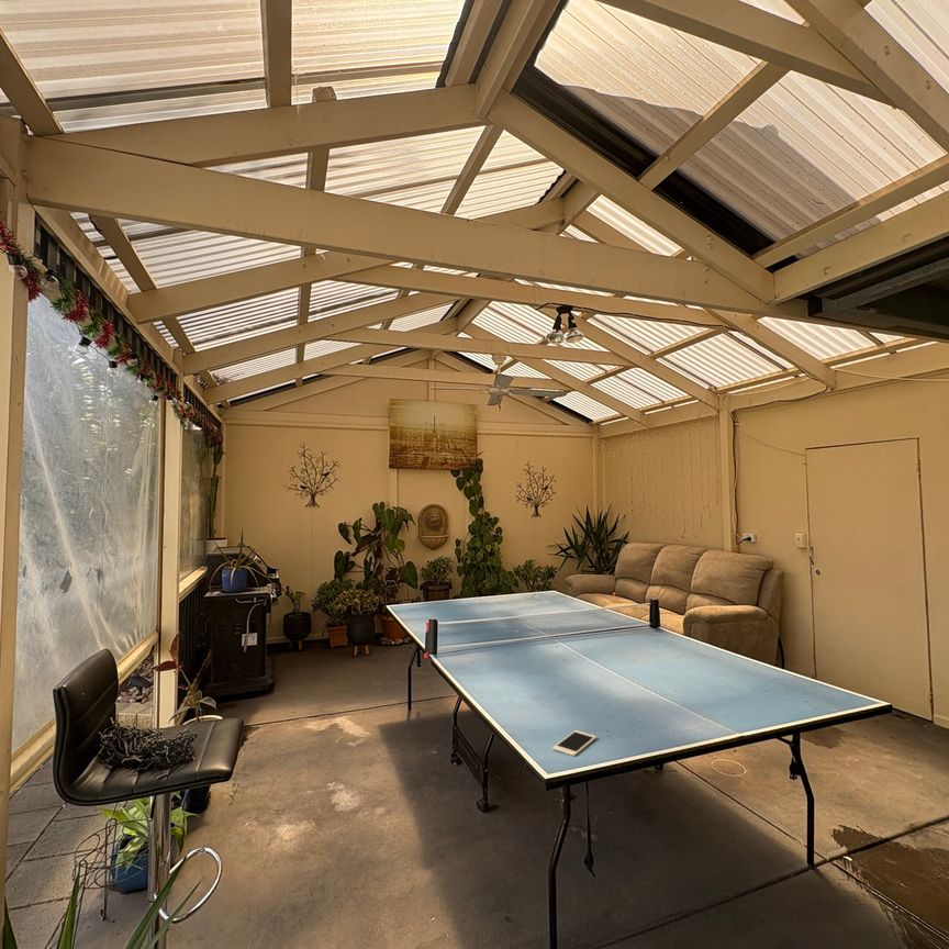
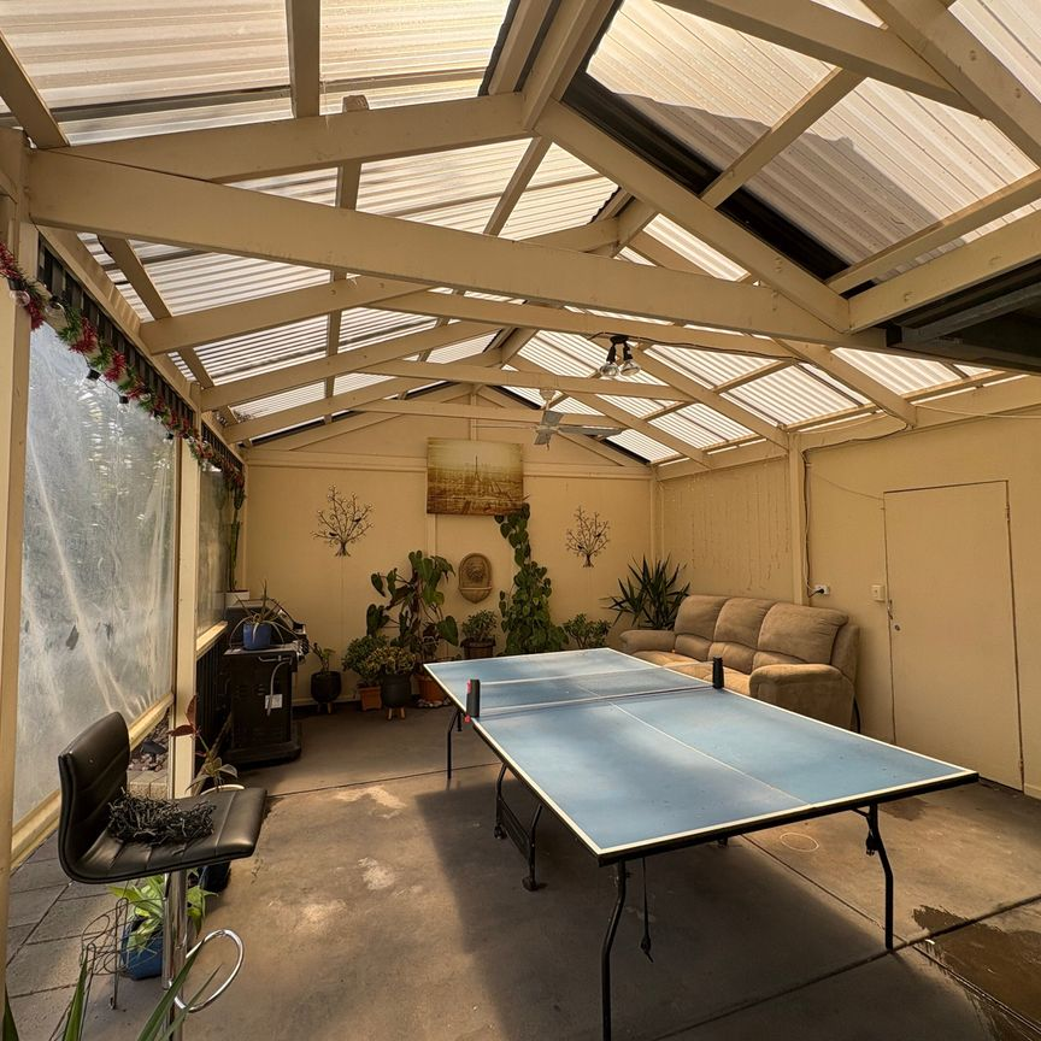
- cell phone [551,729,598,757]
